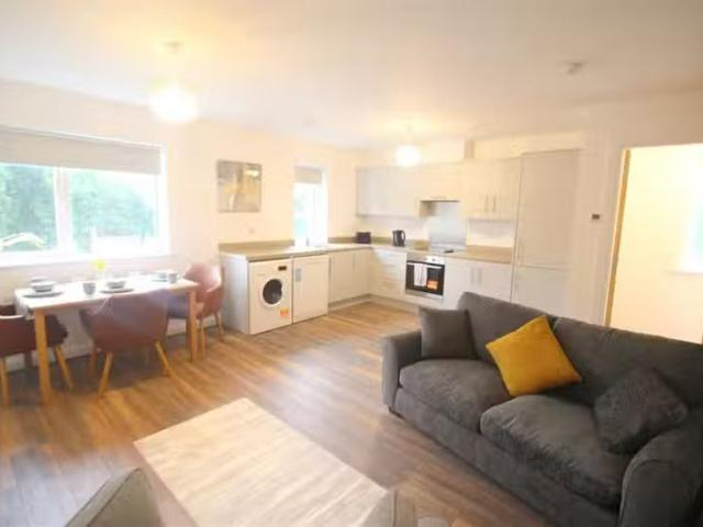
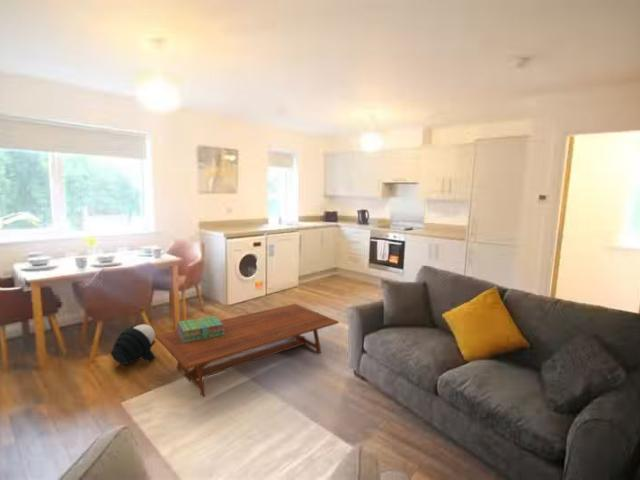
+ stack of books [175,315,225,343]
+ coffee table [154,303,340,398]
+ helmet [110,323,157,366]
